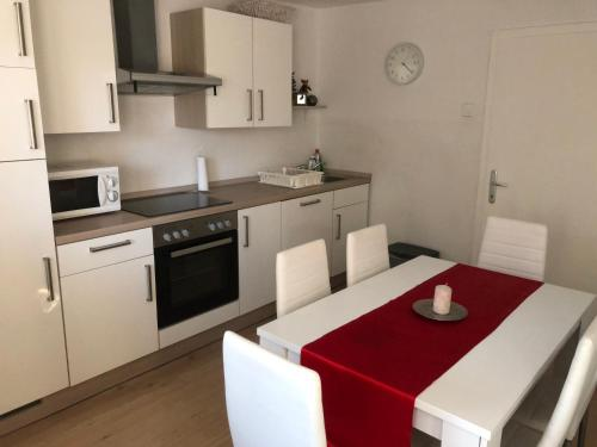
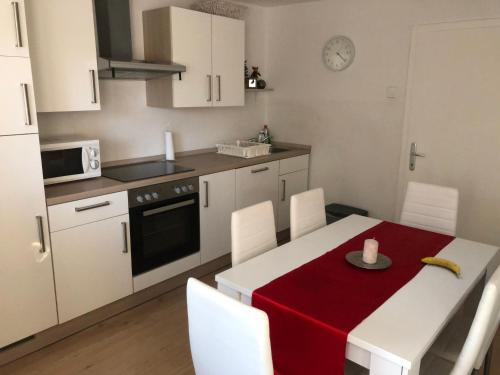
+ fruit [420,256,464,279]
